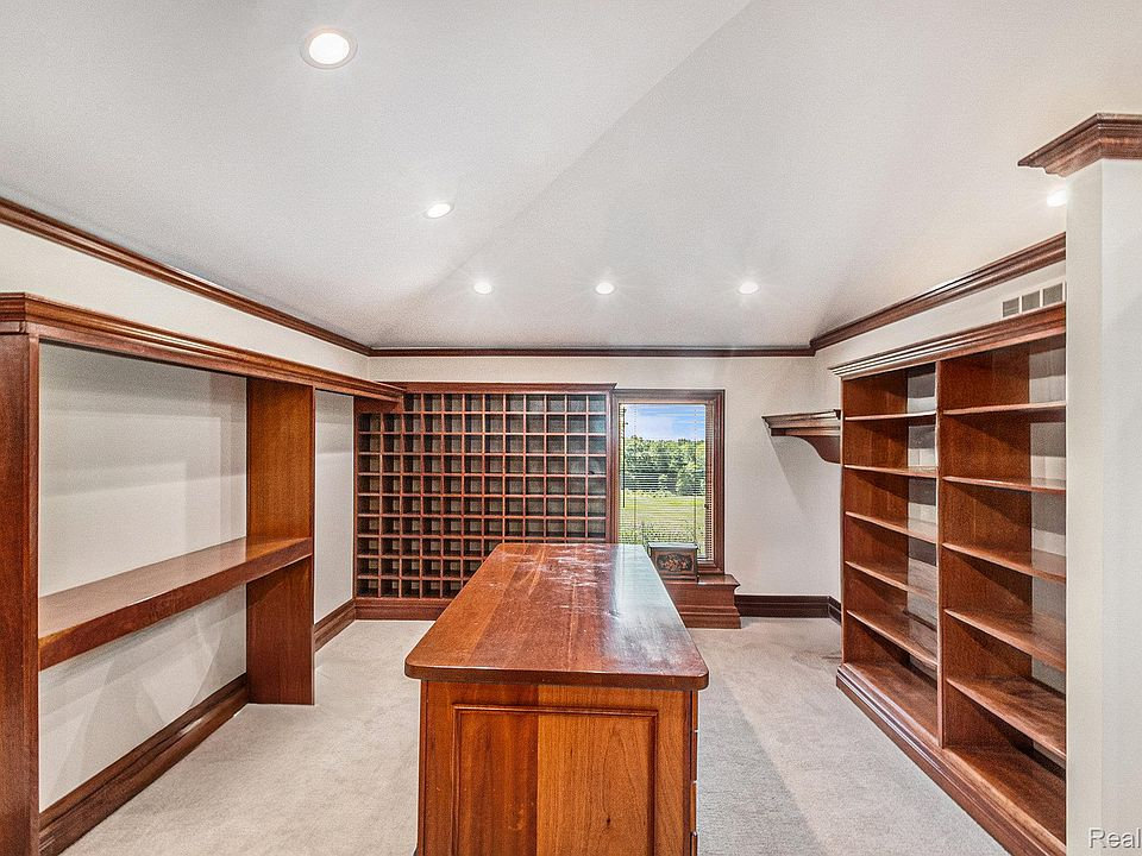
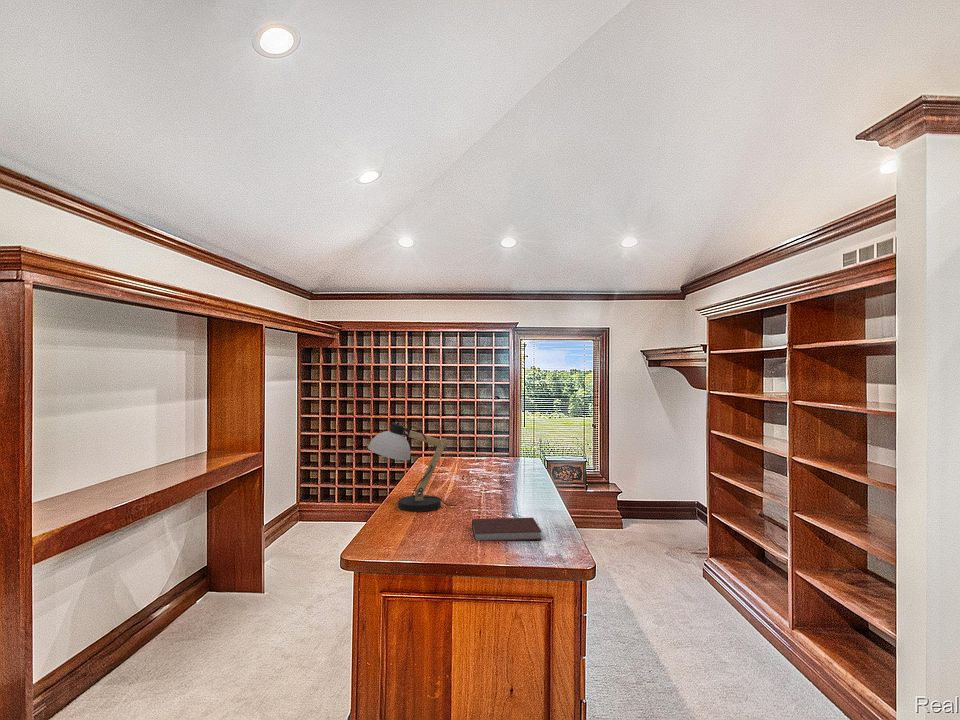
+ desk lamp [367,418,458,513]
+ notebook [471,517,543,542]
